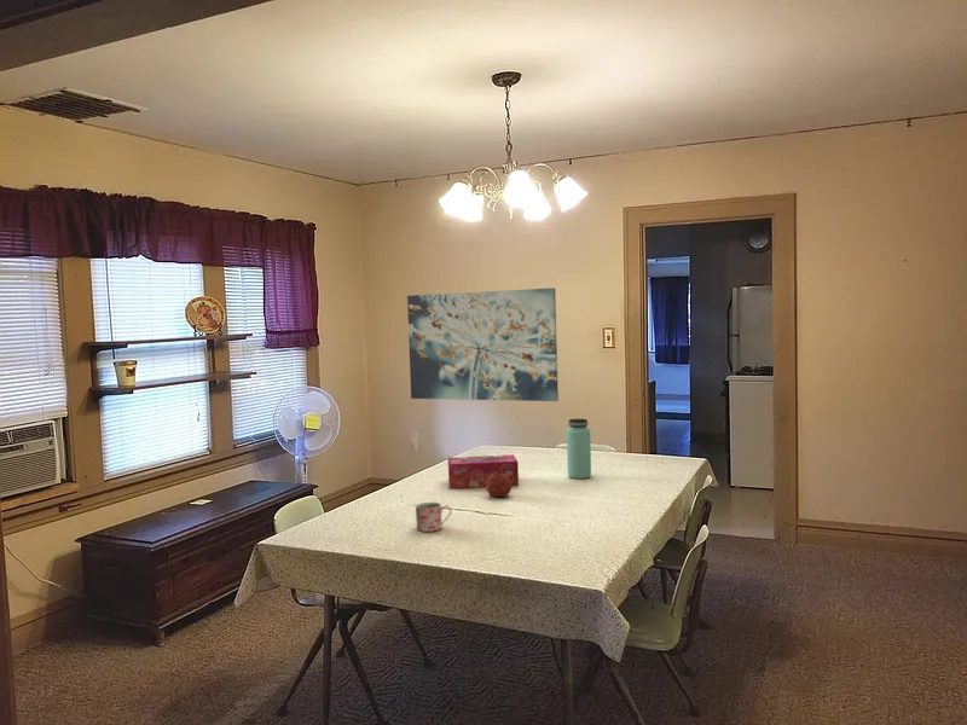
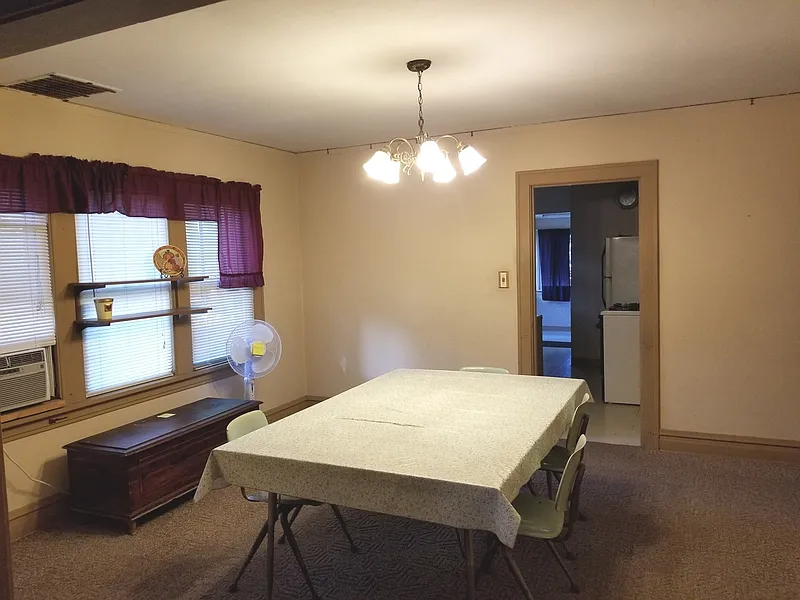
- mug [415,501,452,533]
- fruit [485,471,513,498]
- bottle [566,418,592,480]
- wall art [406,286,560,402]
- tissue box [447,453,520,489]
